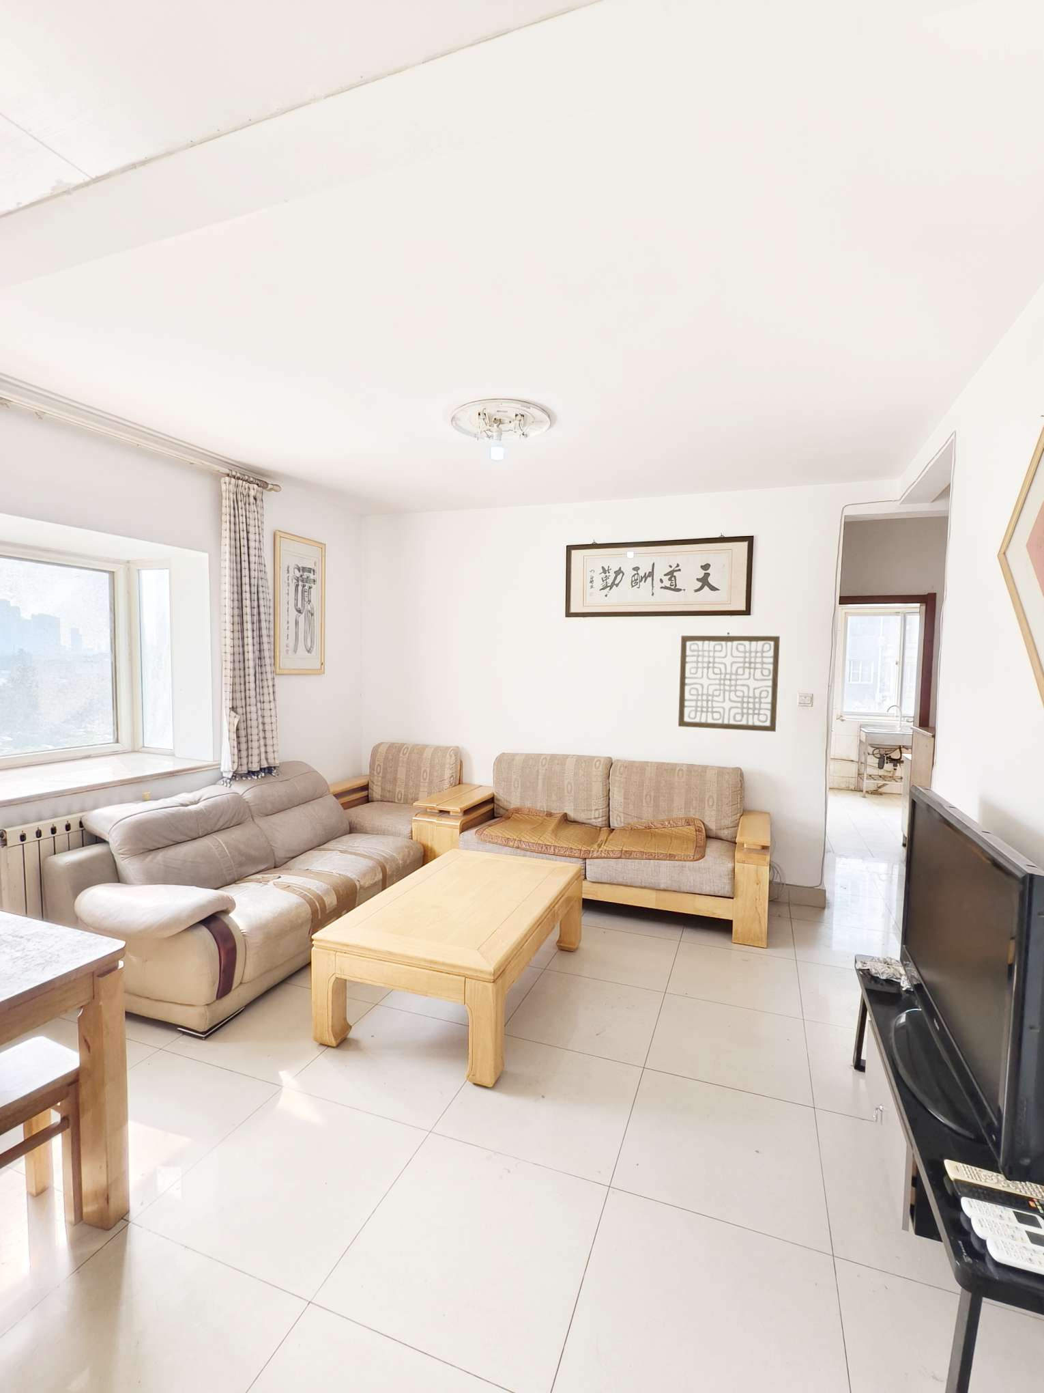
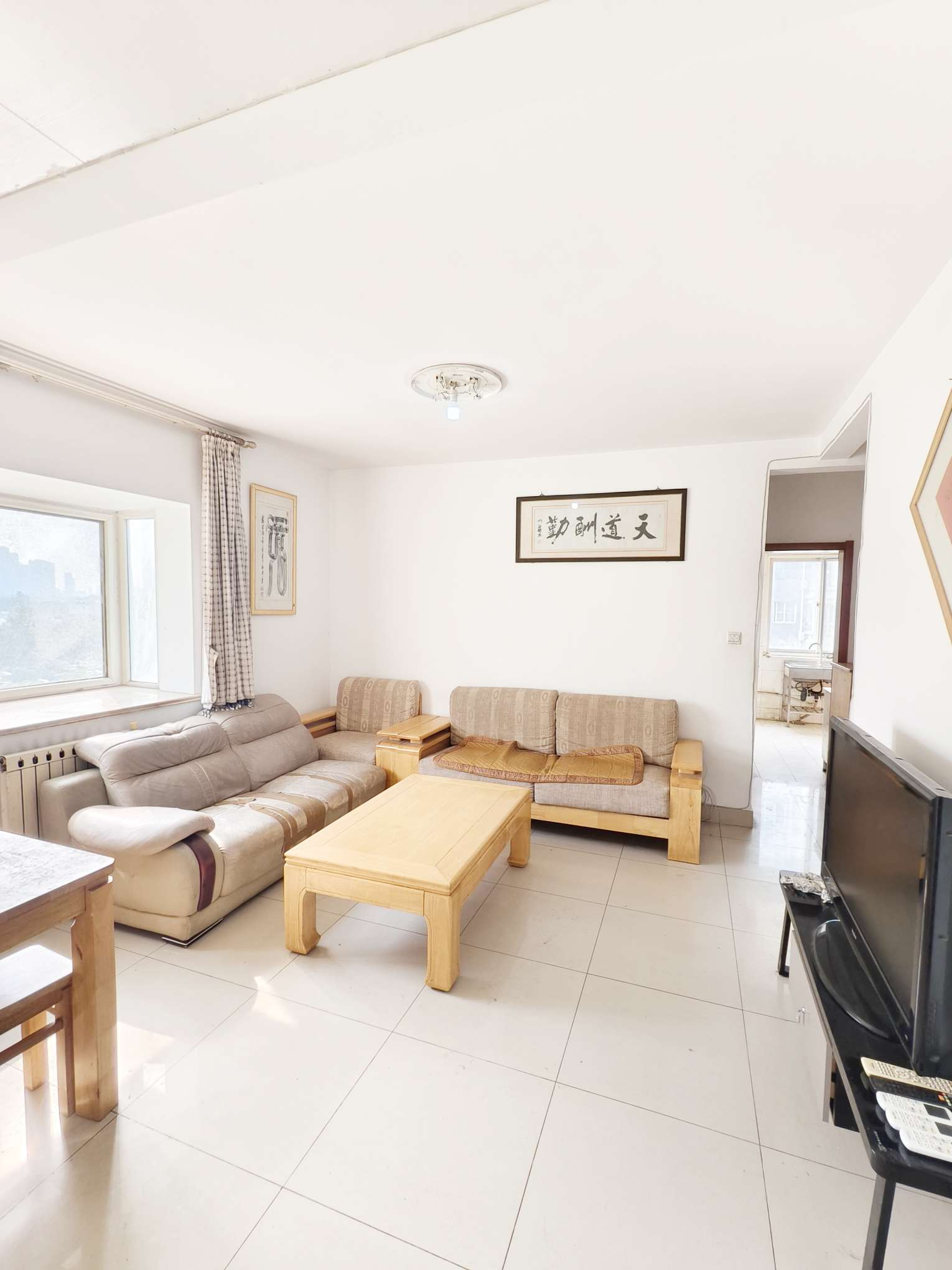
- wall art [678,632,781,733]
